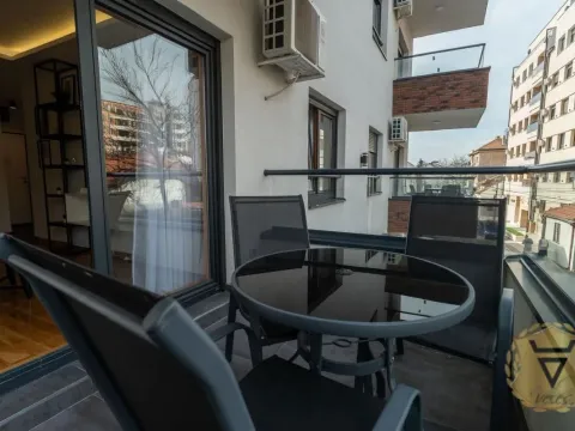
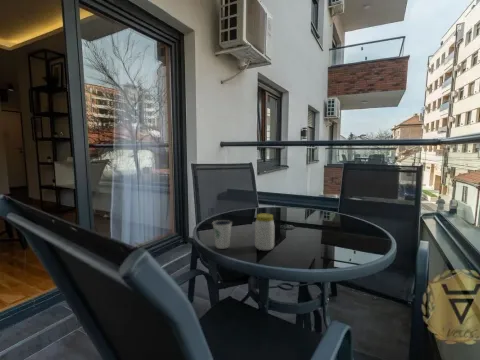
+ jar [254,212,275,251]
+ dixie cup [211,219,233,250]
